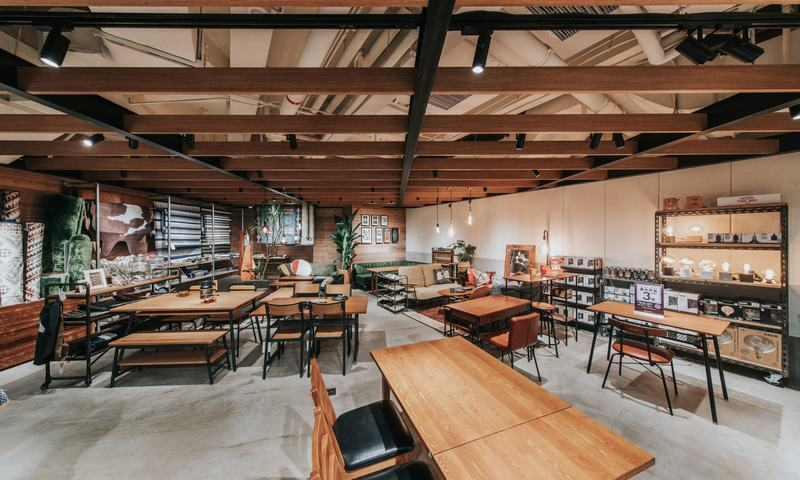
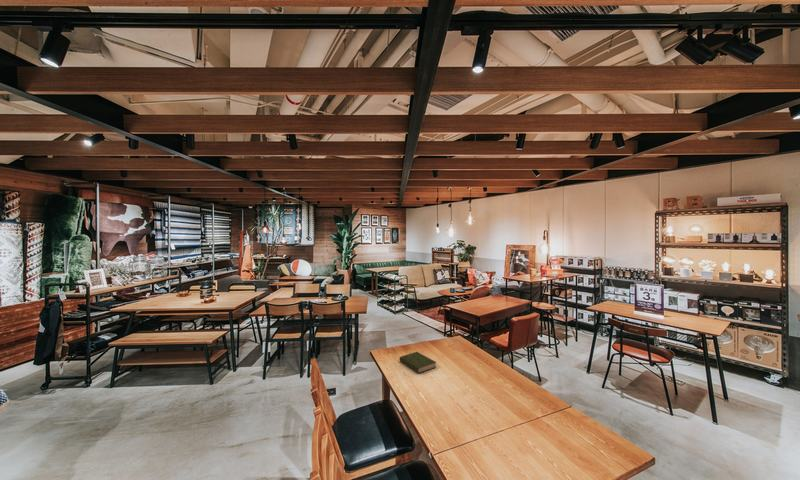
+ book [398,351,437,374]
